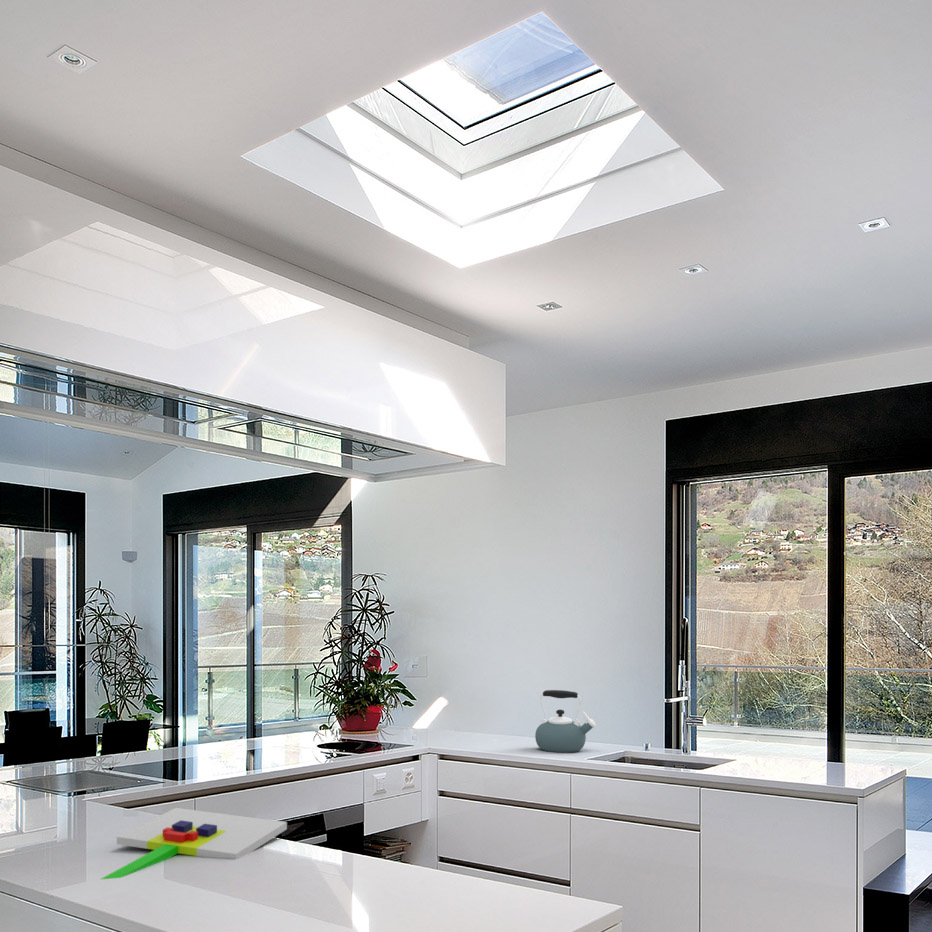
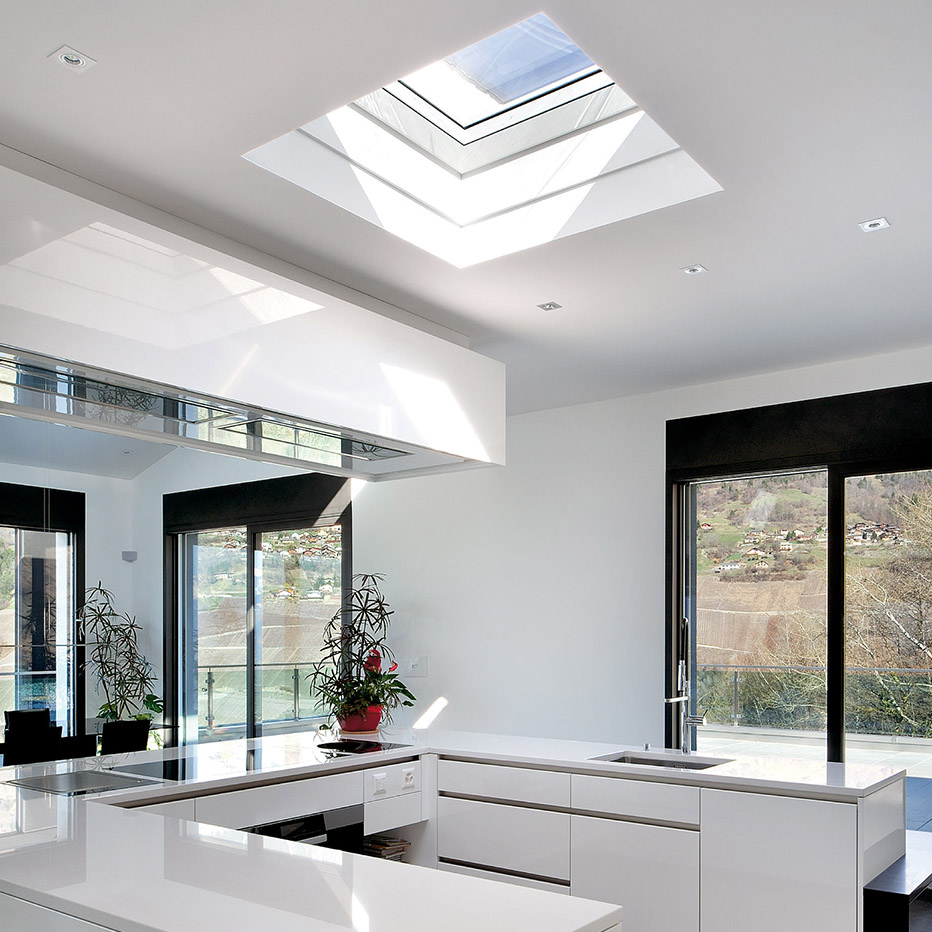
- chopping board [101,807,288,880]
- kettle [534,689,597,754]
